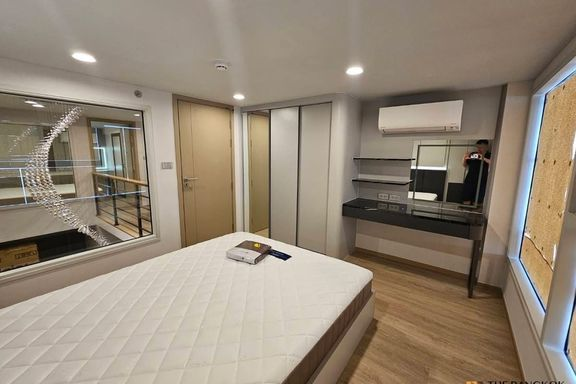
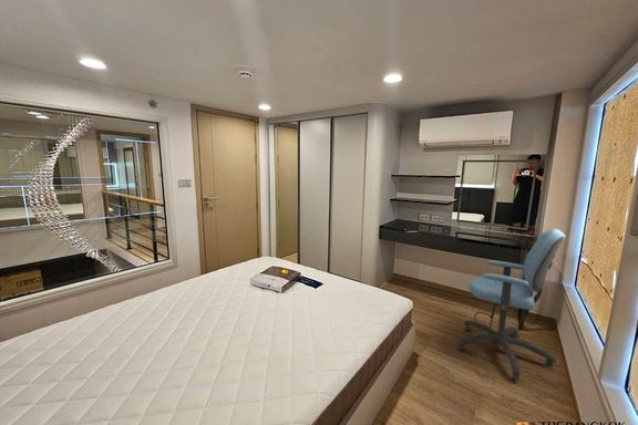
+ office chair [456,227,567,381]
